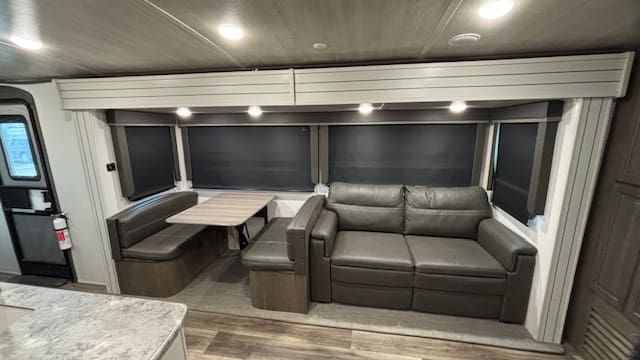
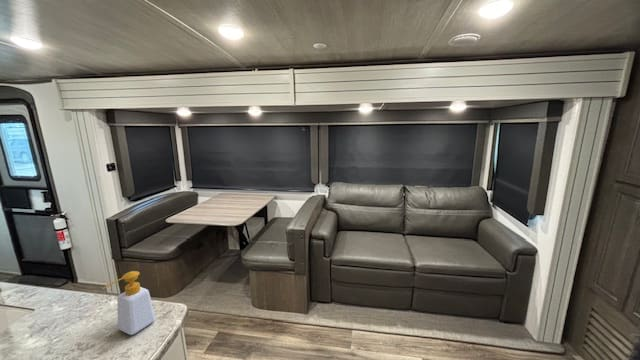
+ soap bottle [101,270,157,336]
